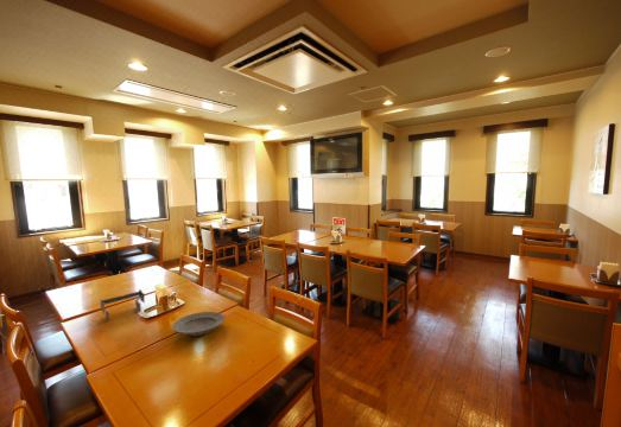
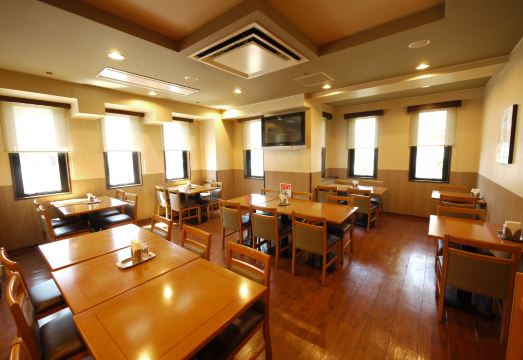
- plate [171,311,226,337]
- napkin holder [100,288,146,321]
